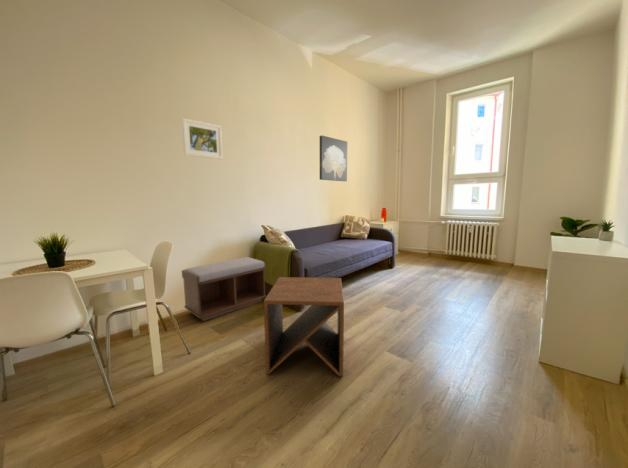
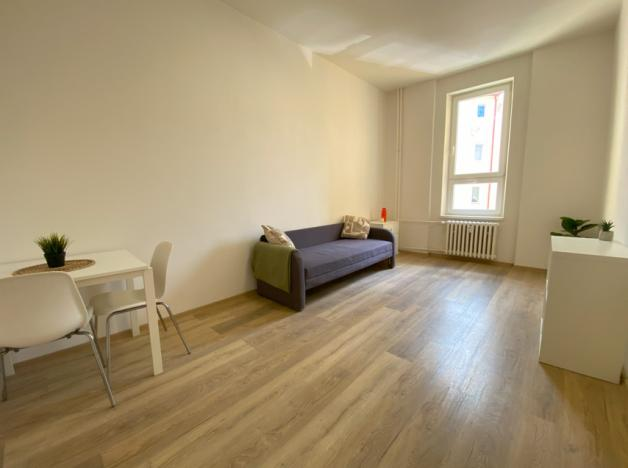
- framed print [181,117,224,160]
- wall art [318,134,348,182]
- bench [181,256,267,322]
- side table [263,276,345,378]
